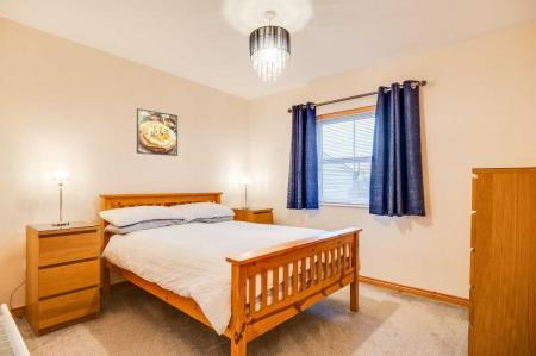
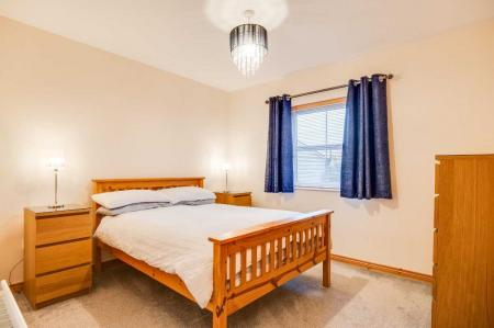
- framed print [136,107,179,157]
